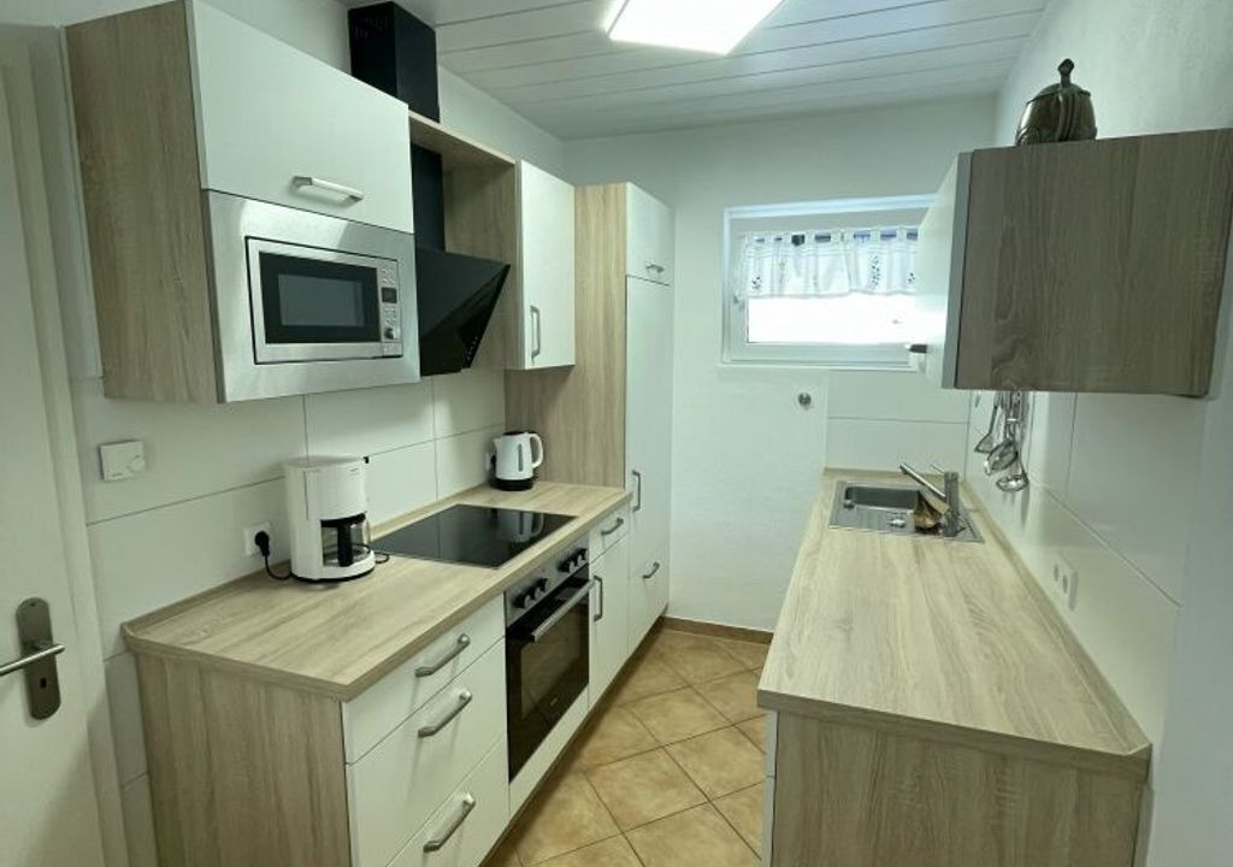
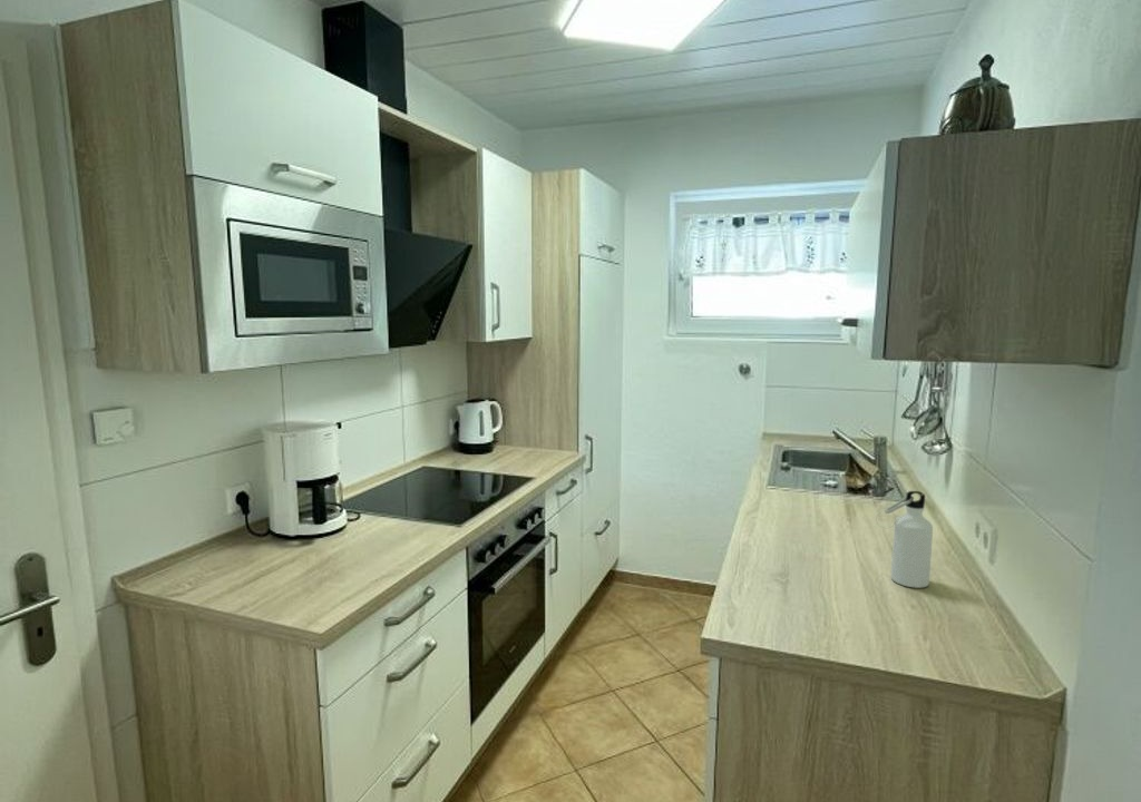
+ water bottle [875,490,934,589]
